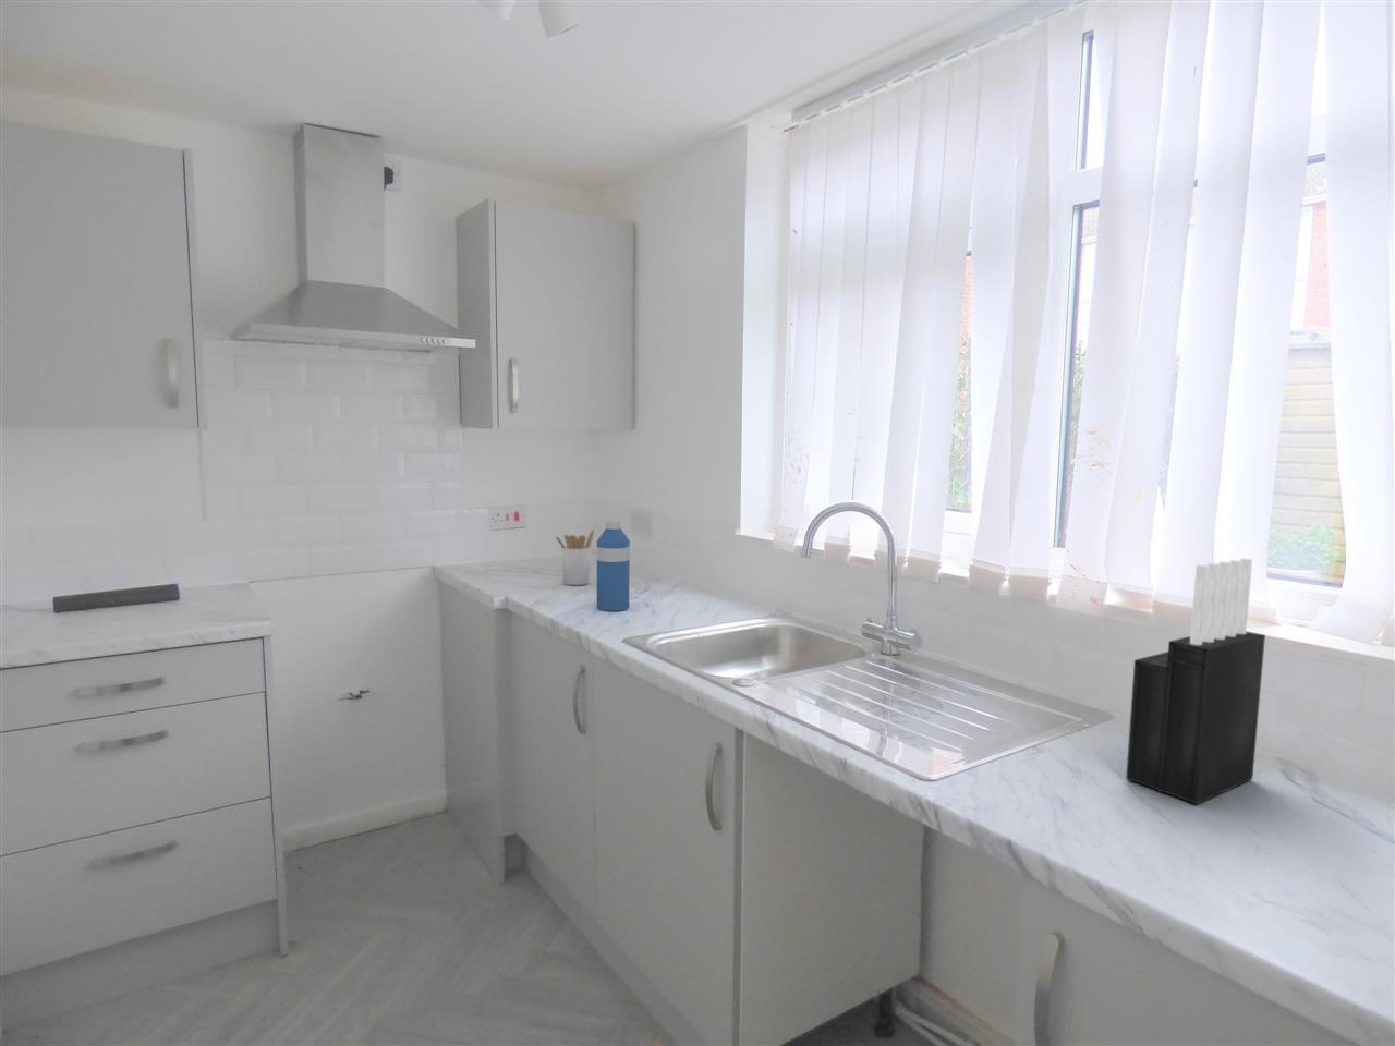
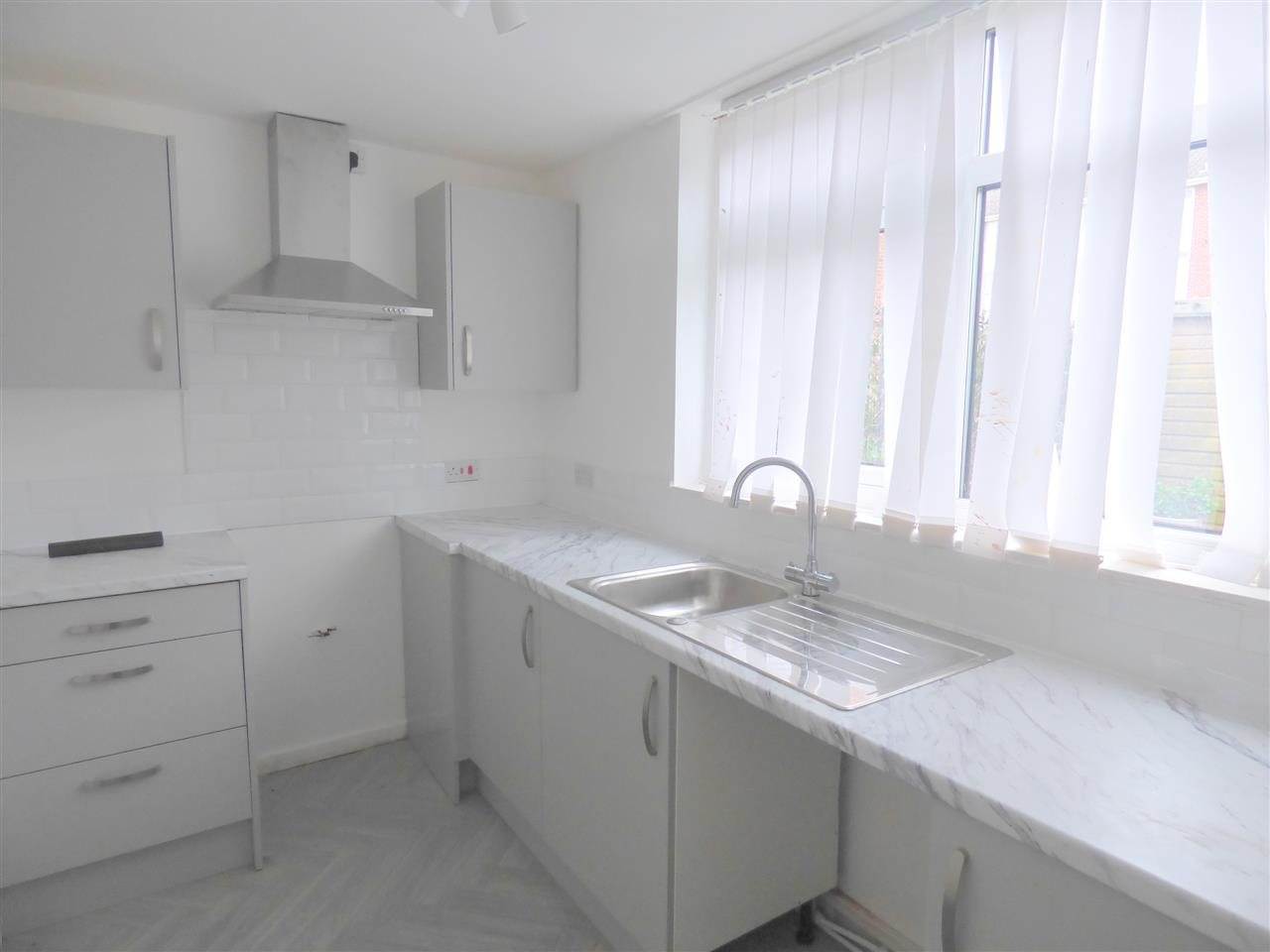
- knife block [1125,557,1266,806]
- water bottle [596,520,630,612]
- utensil holder [555,528,595,587]
